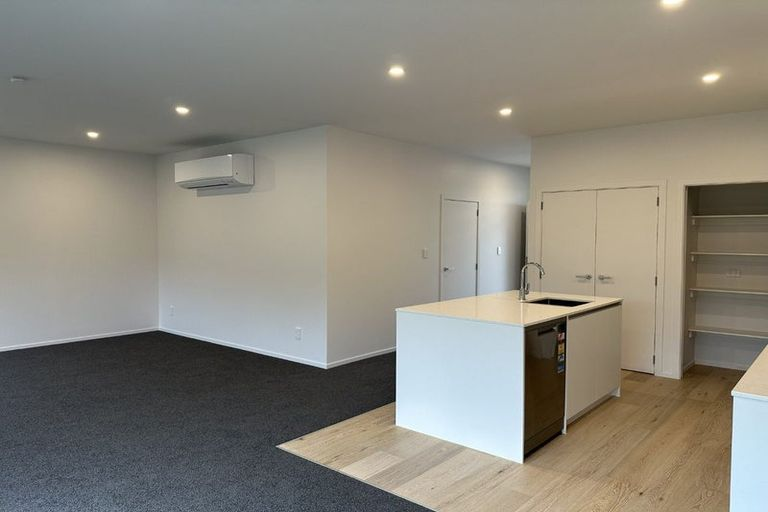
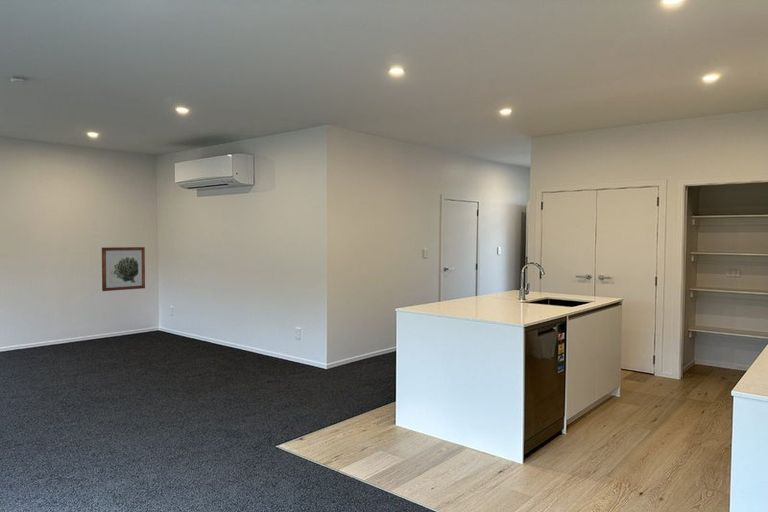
+ wall art [101,246,146,292]
